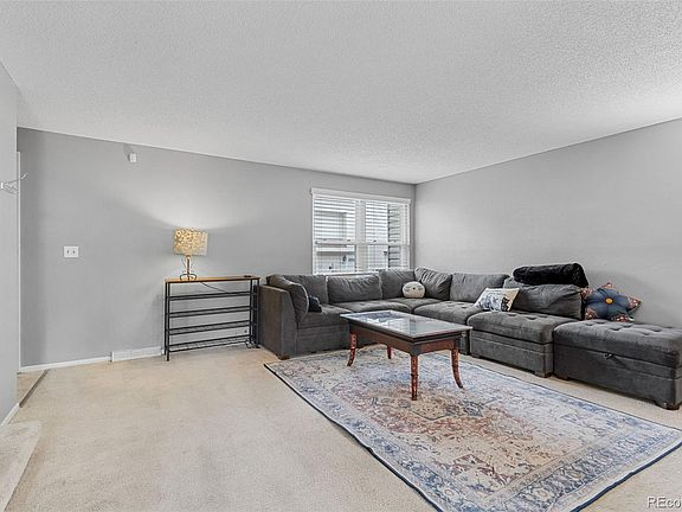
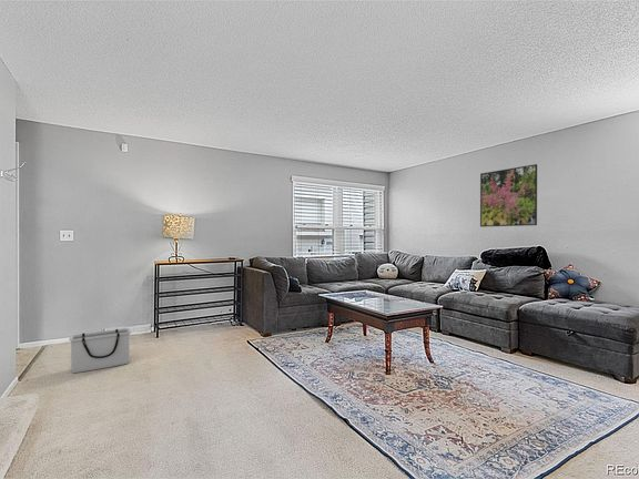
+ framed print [479,163,538,228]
+ storage bin [68,327,132,374]
